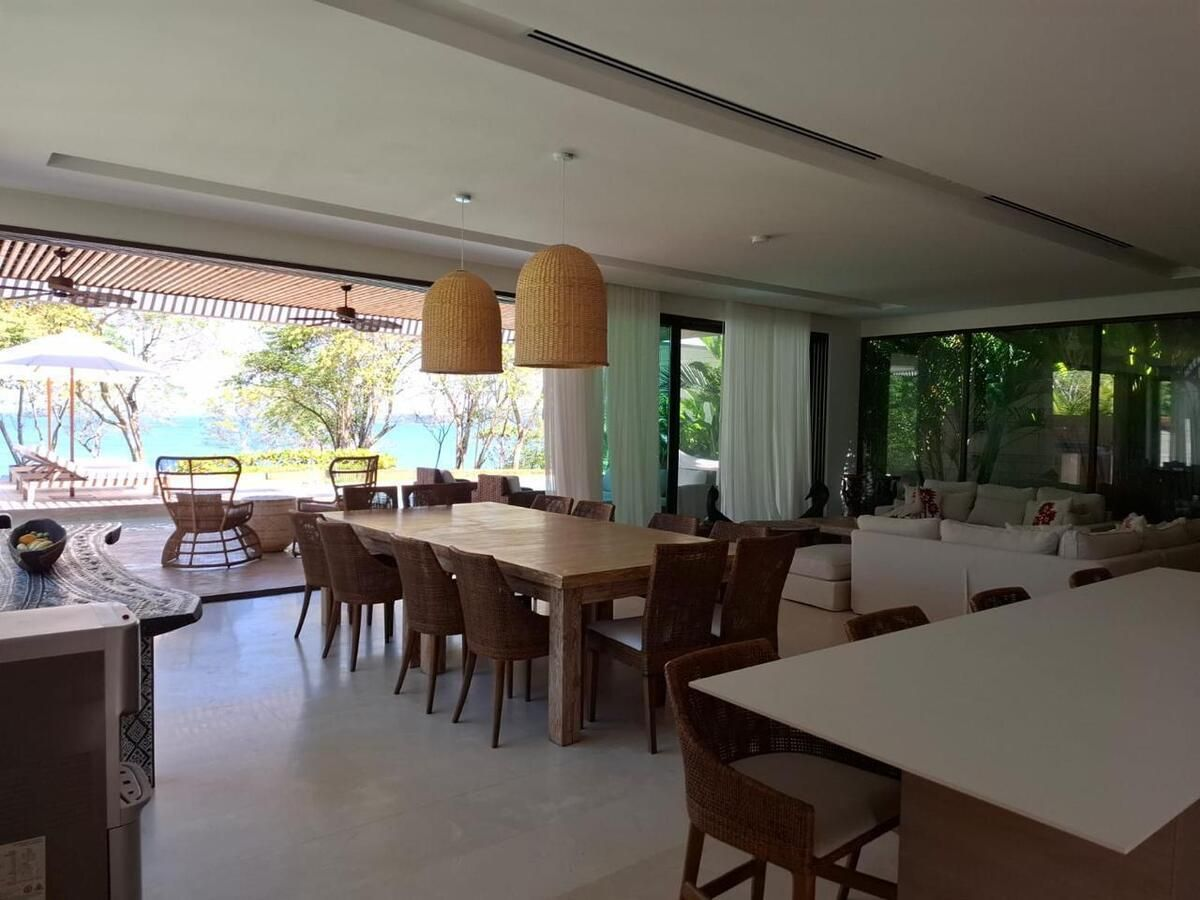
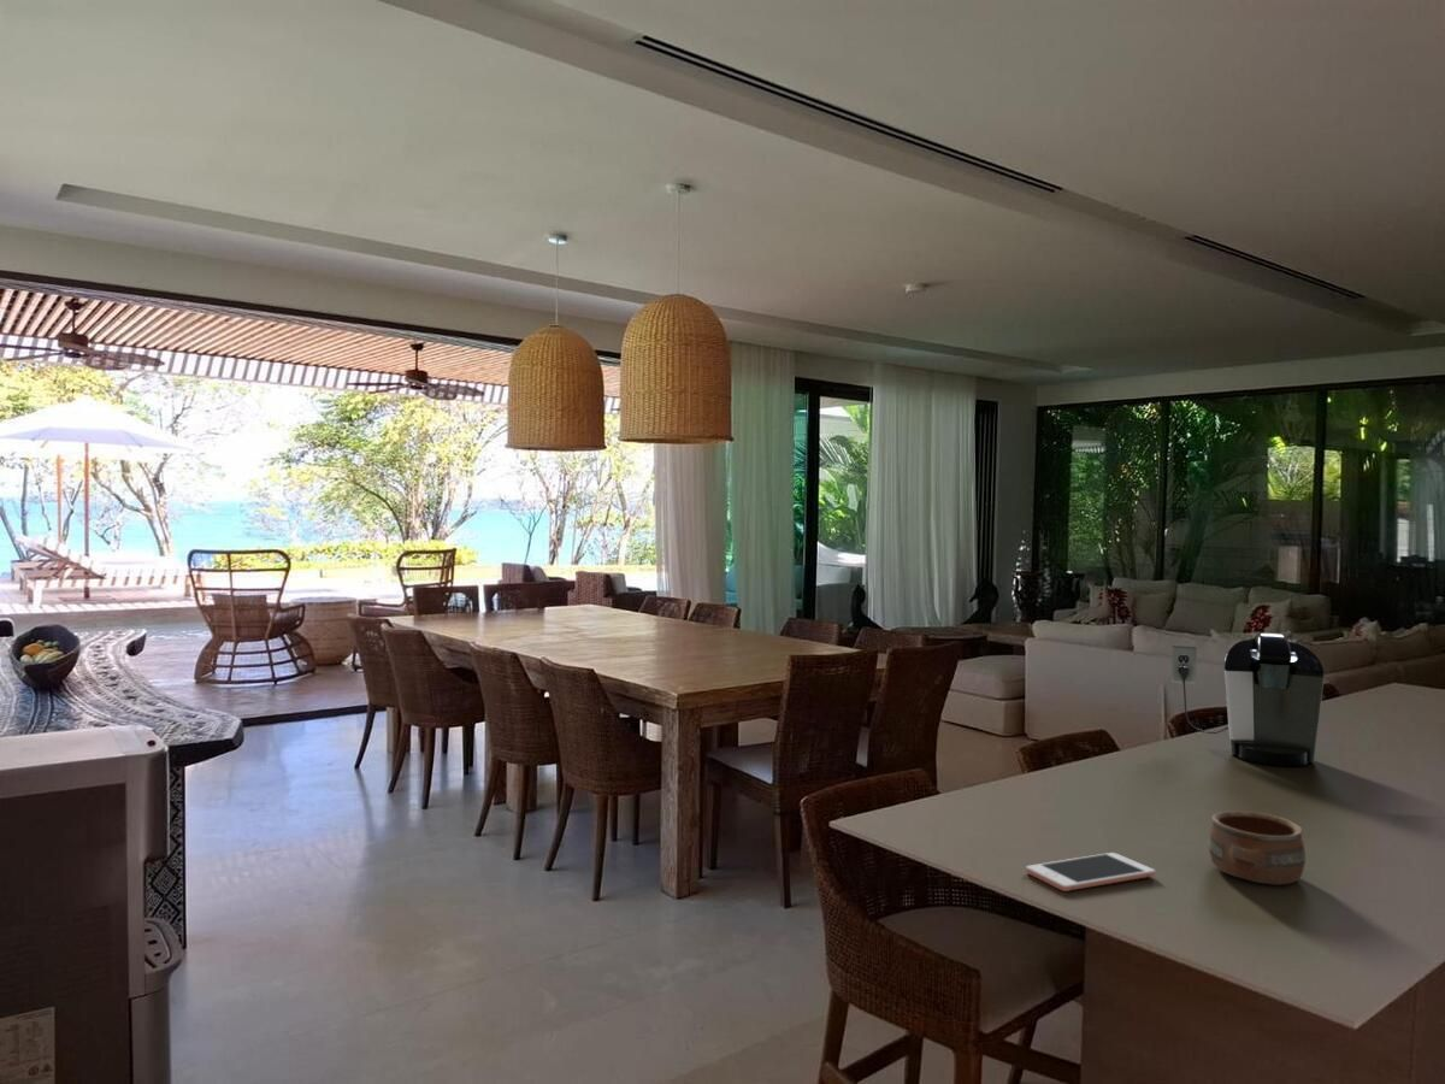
+ pottery [1208,809,1307,885]
+ cell phone [1025,852,1156,892]
+ coffee maker [1170,632,1326,767]
